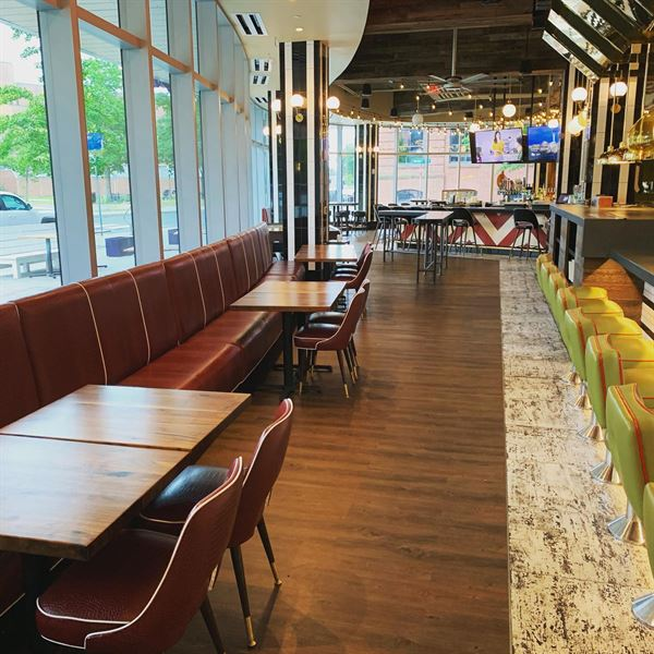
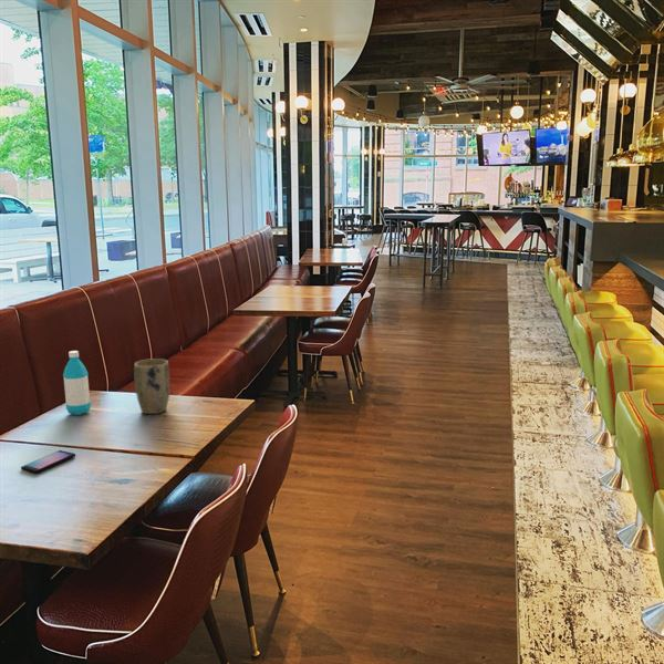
+ water bottle [62,350,92,416]
+ plant pot [133,357,172,415]
+ smartphone [20,449,76,475]
